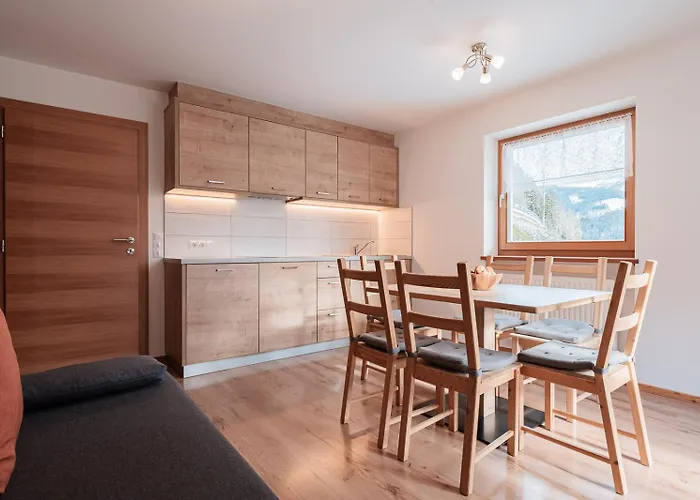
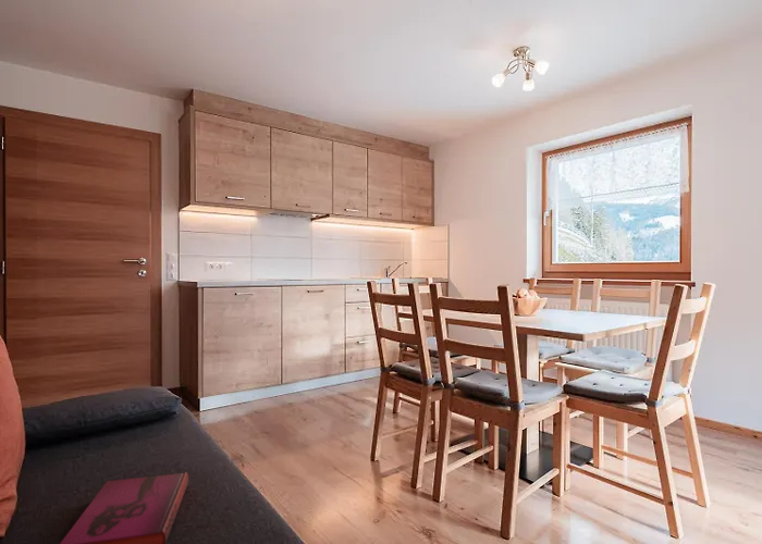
+ hardback book [59,471,189,544]
